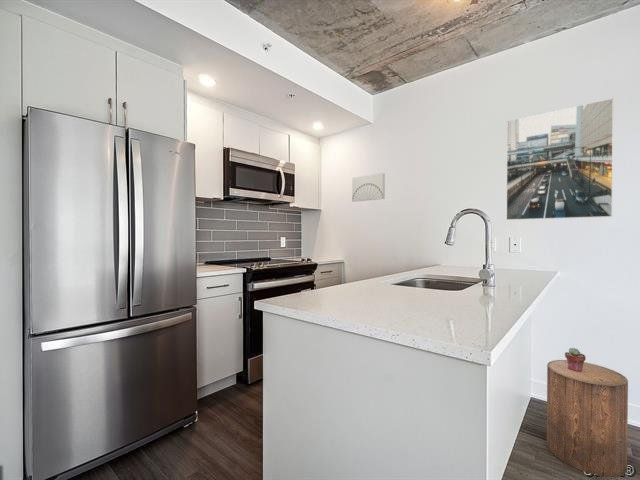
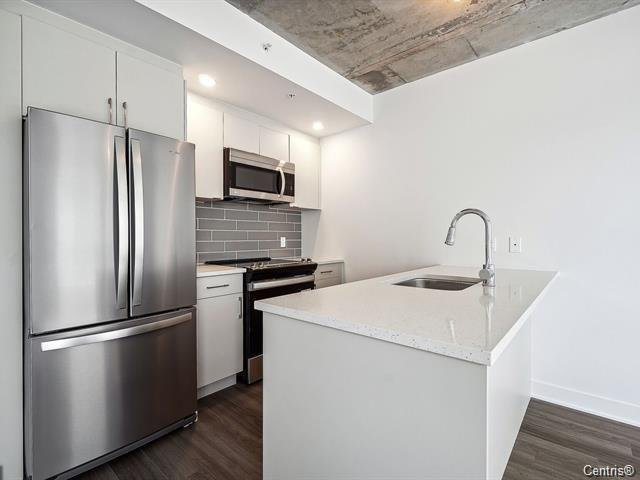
- potted succulent [564,347,586,372]
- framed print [505,97,615,221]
- wall art [351,172,386,203]
- stool [546,359,629,478]
